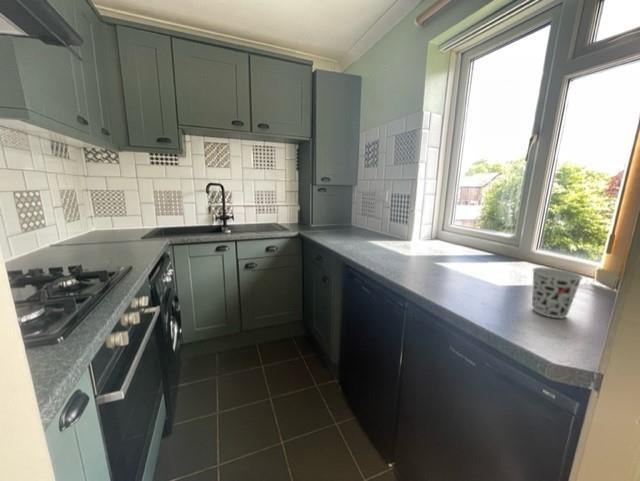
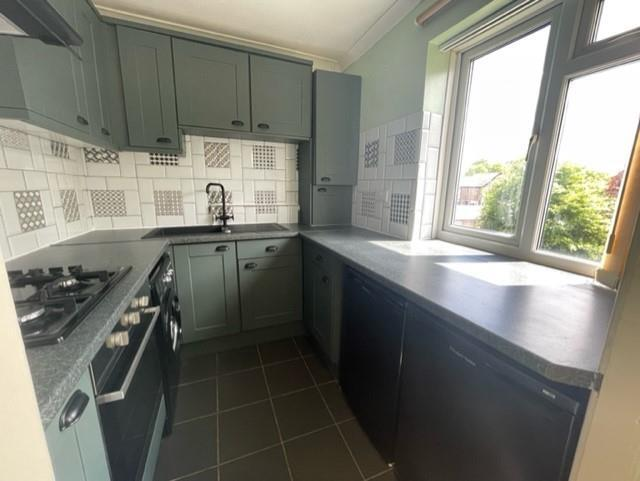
- cup [531,266,584,319]
